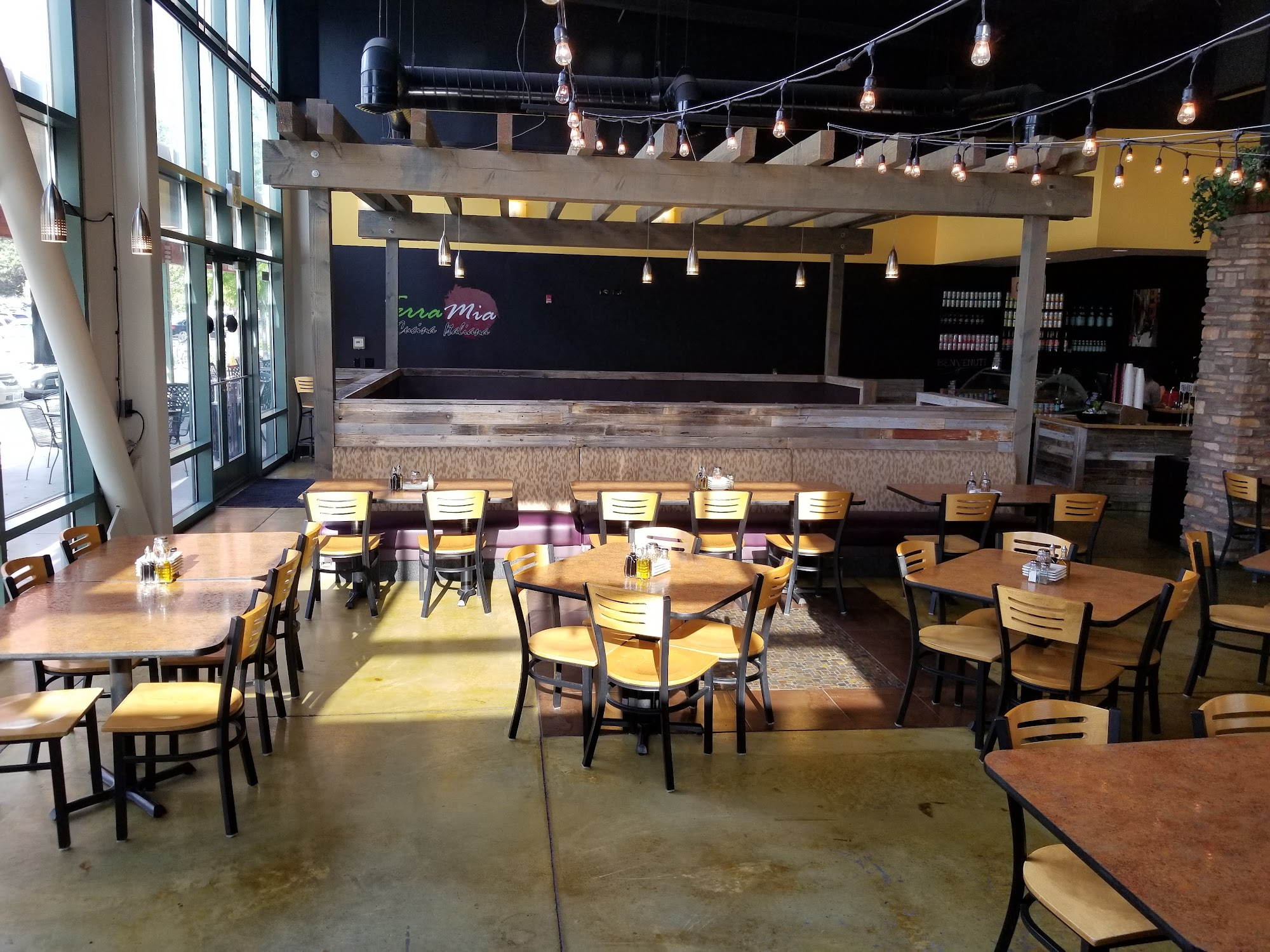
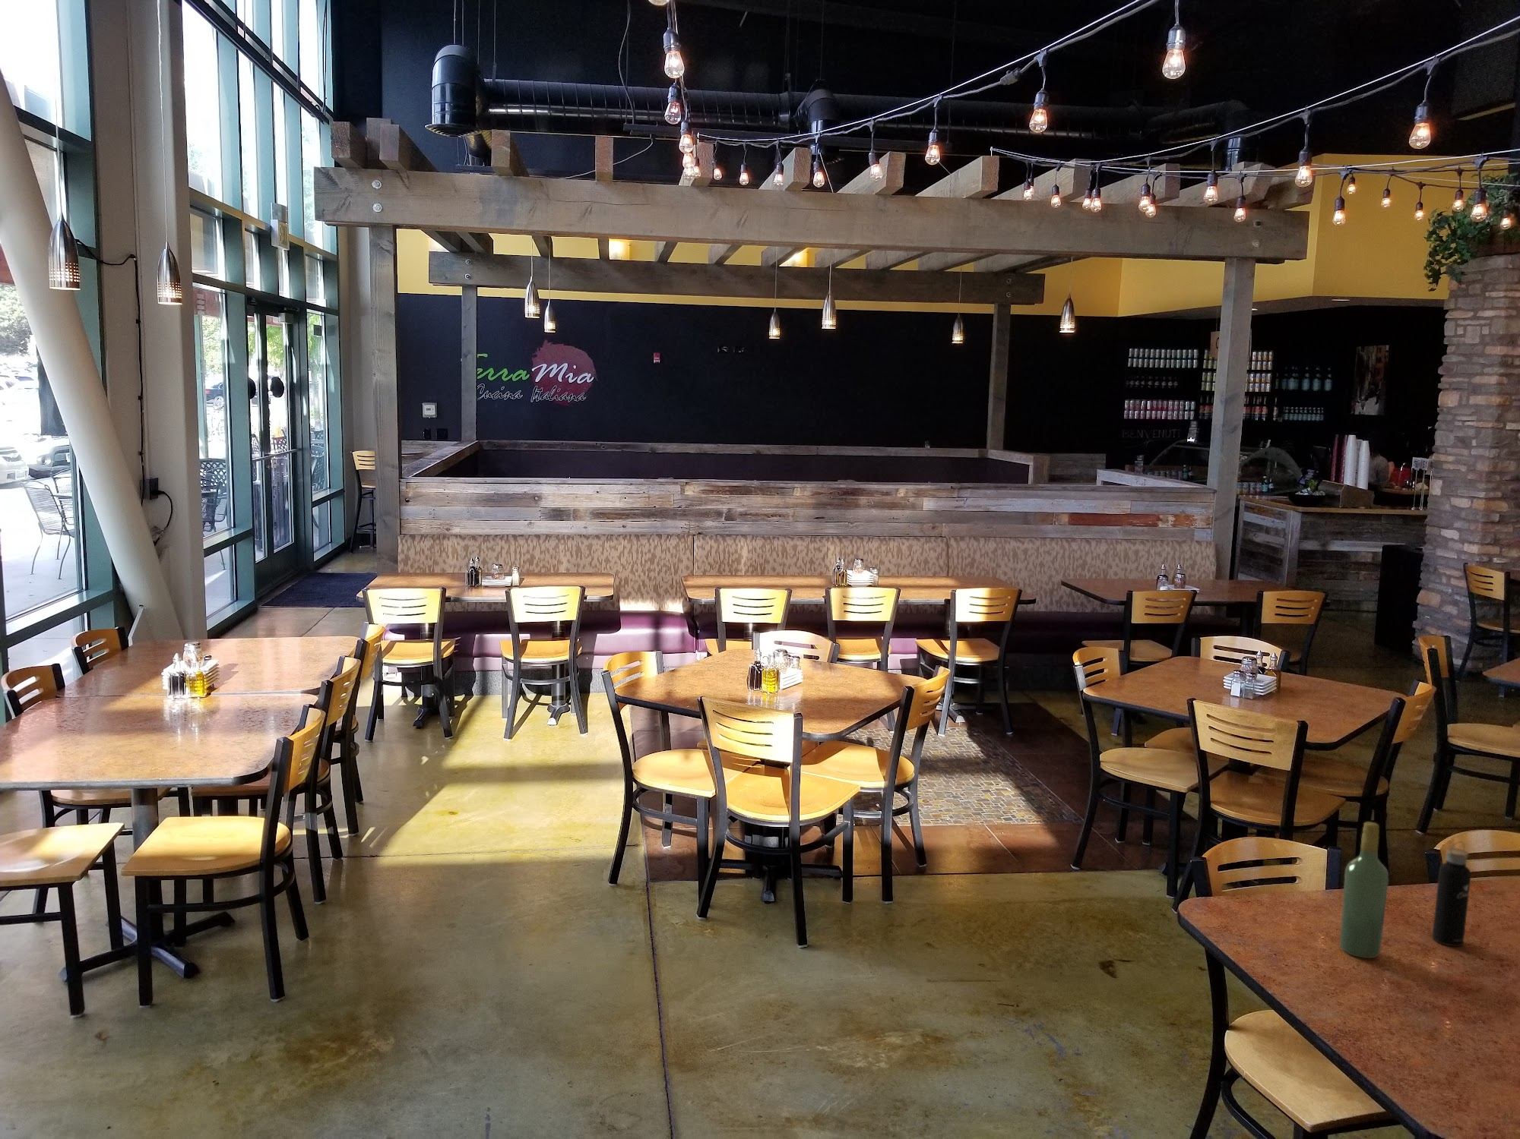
+ water bottle [1431,841,1471,948]
+ wine bottle [1339,821,1390,960]
